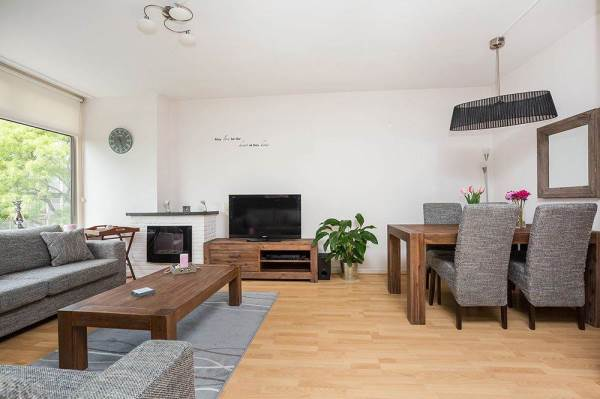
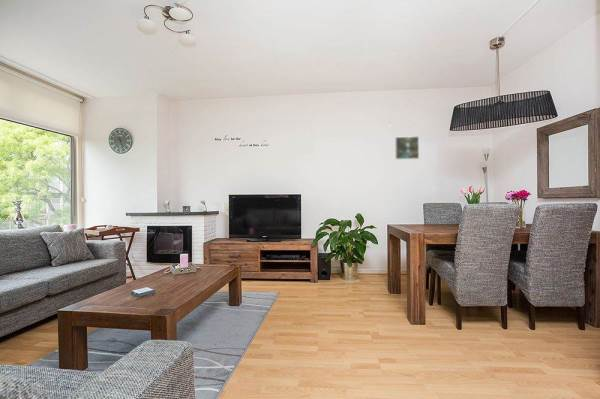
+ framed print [394,135,420,160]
